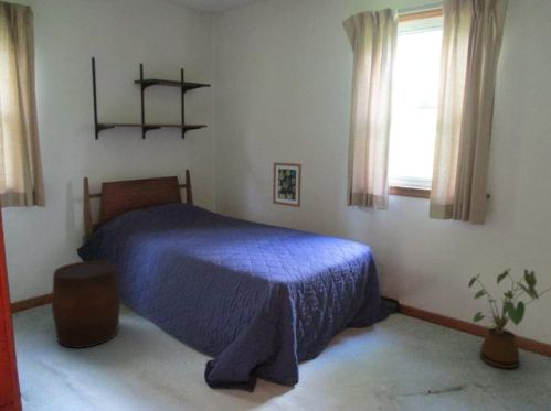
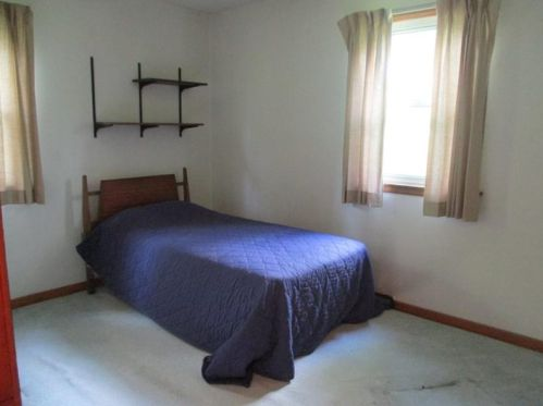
- wall art [272,161,303,208]
- stool [51,260,121,349]
- house plant [467,268,551,369]
